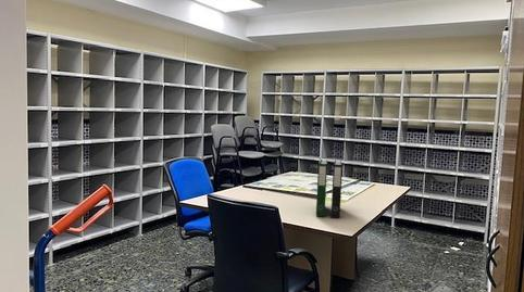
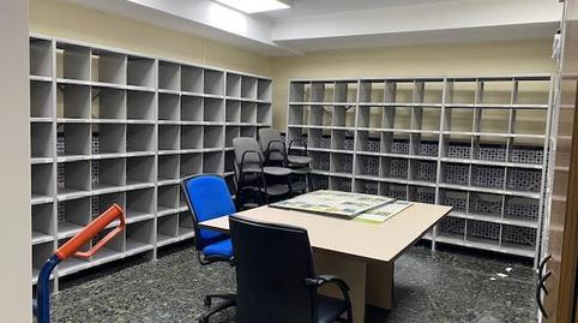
- binder [315,158,344,219]
